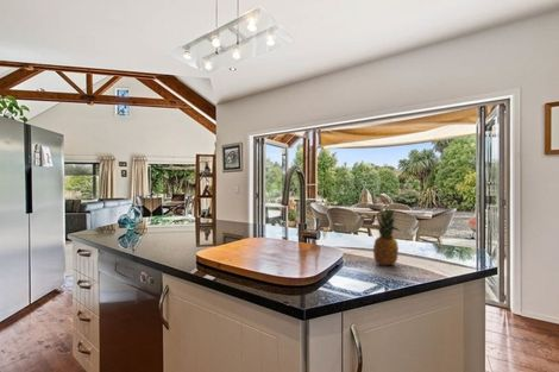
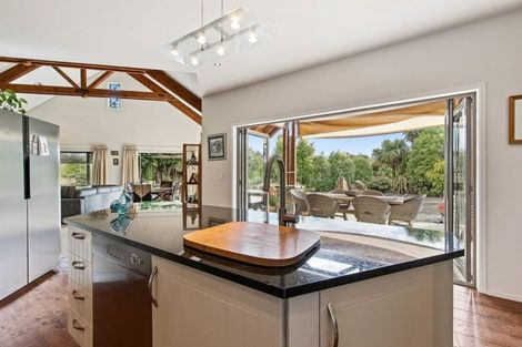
- fruit [372,203,400,266]
